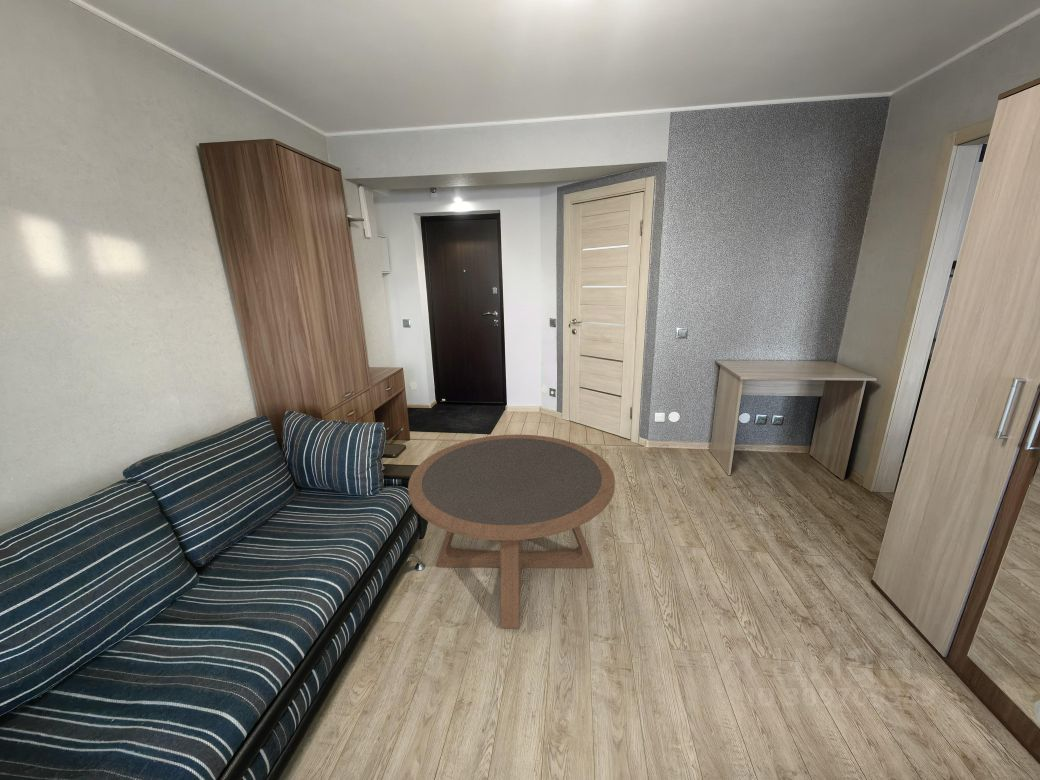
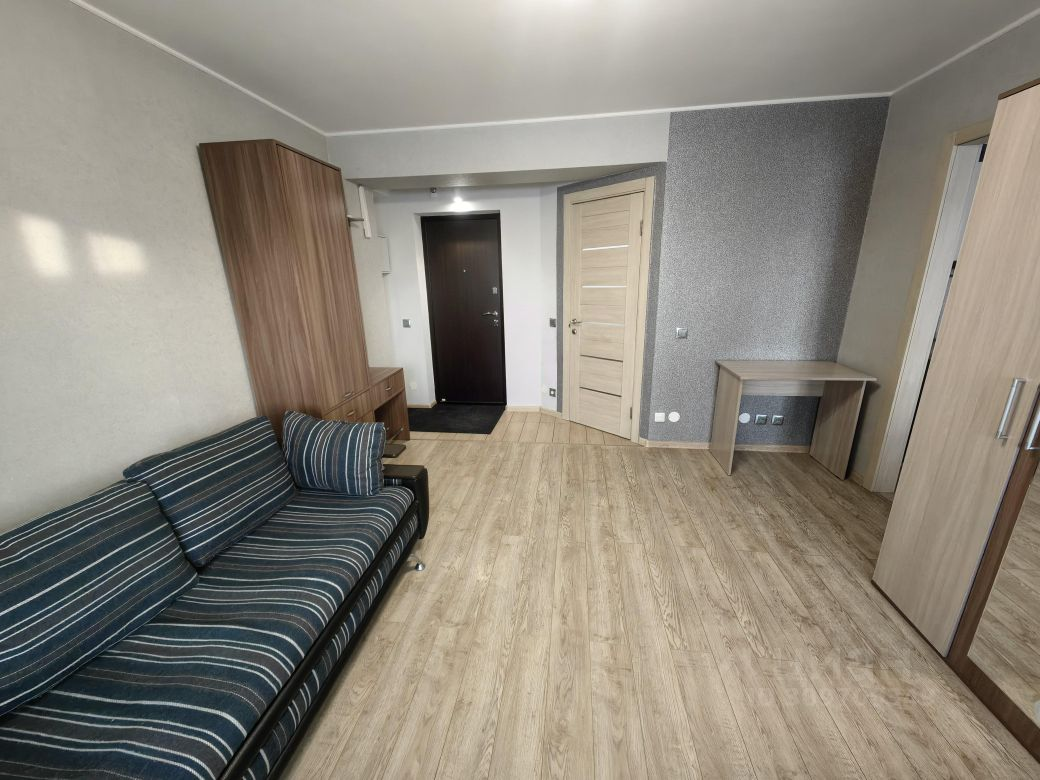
- coffee table [407,434,616,630]
